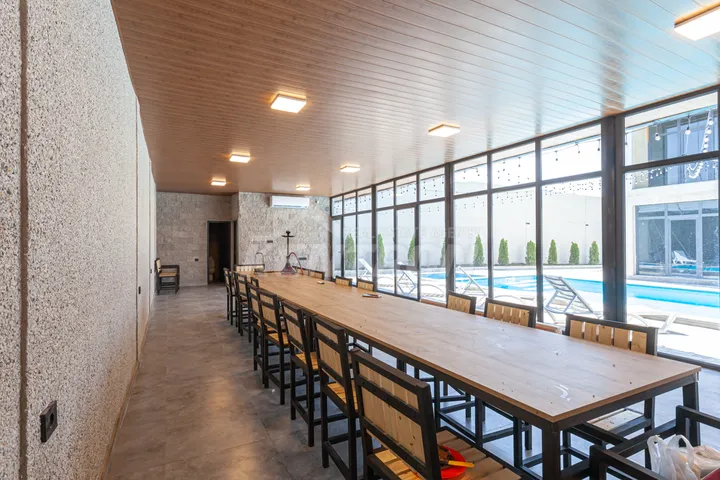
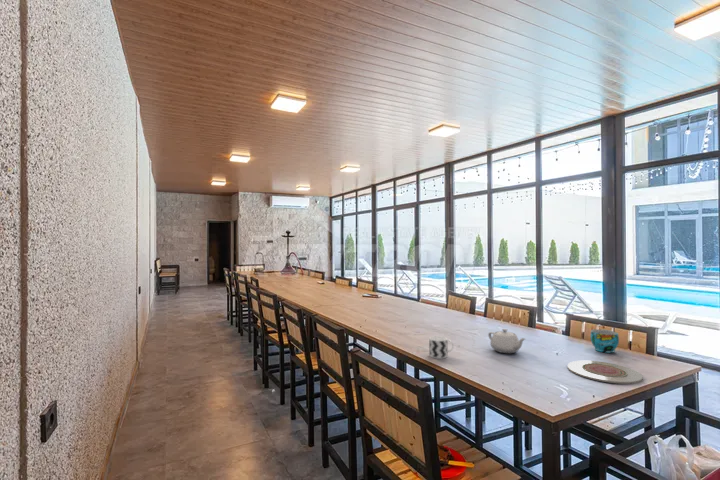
+ cup [589,328,620,354]
+ cup [428,335,455,360]
+ teapot [487,328,526,354]
+ plate [567,360,644,385]
